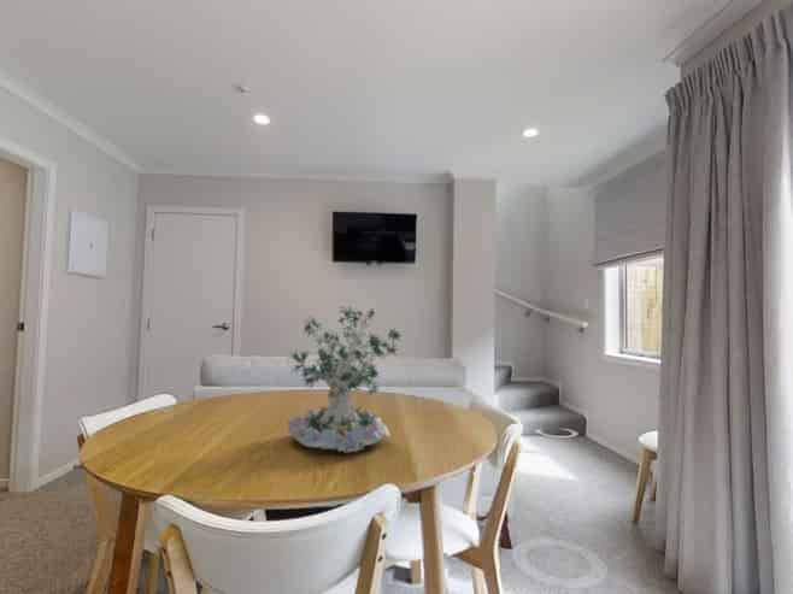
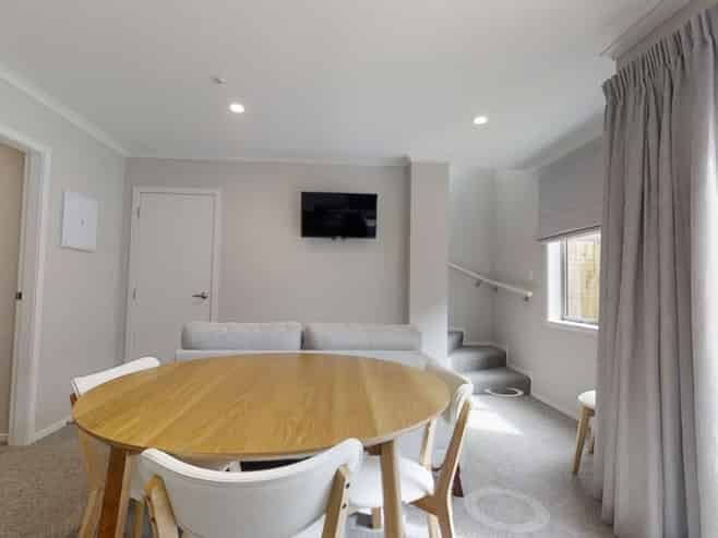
- plant [286,305,403,454]
